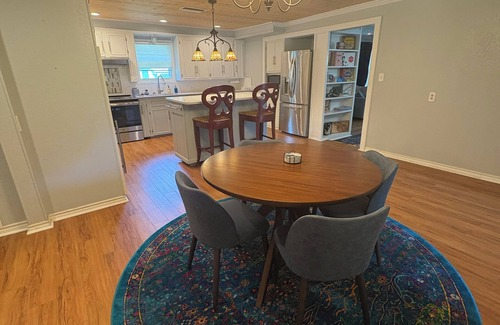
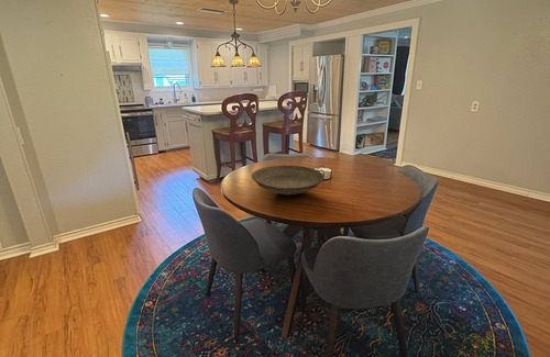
+ decorative bowl [251,165,326,198]
